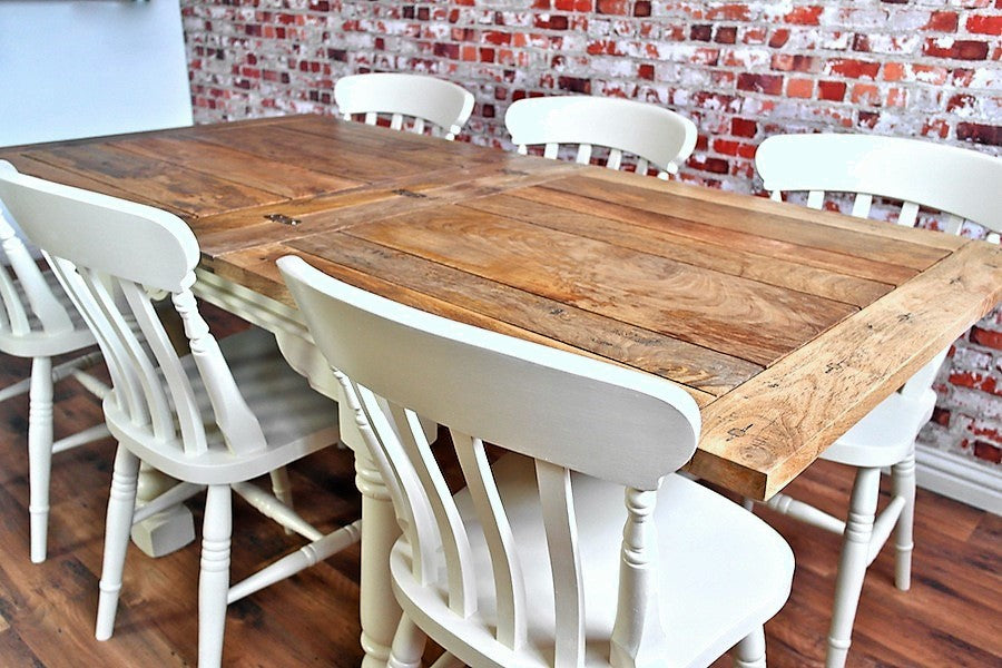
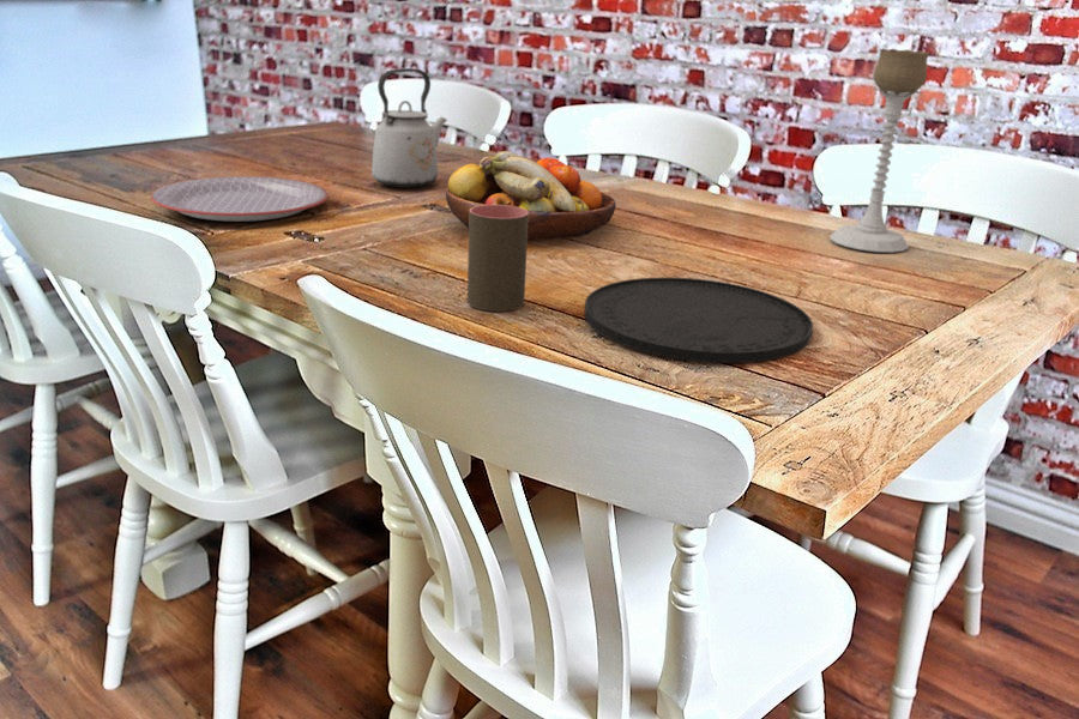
+ cup [466,205,529,313]
+ kettle [370,67,448,189]
+ candle holder [830,48,930,254]
+ fruit bowl [445,150,617,241]
+ plate [150,175,330,223]
+ plate [583,277,814,364]
